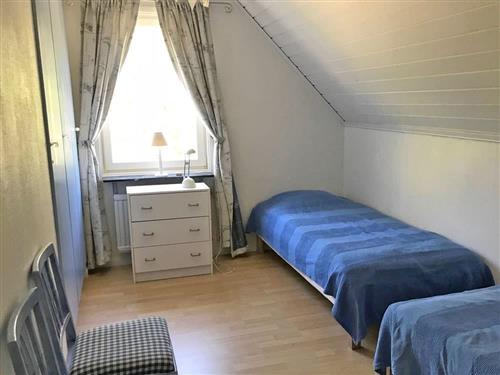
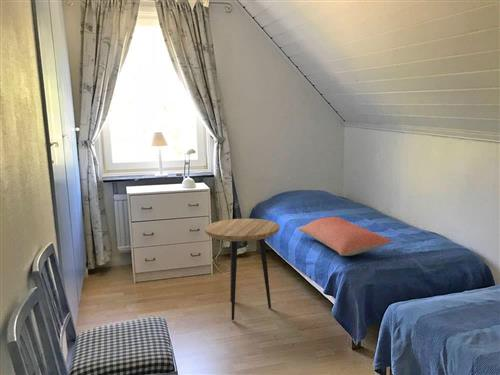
+ pillow [297,216,393,257]
+ side table [204,218,280,321]
